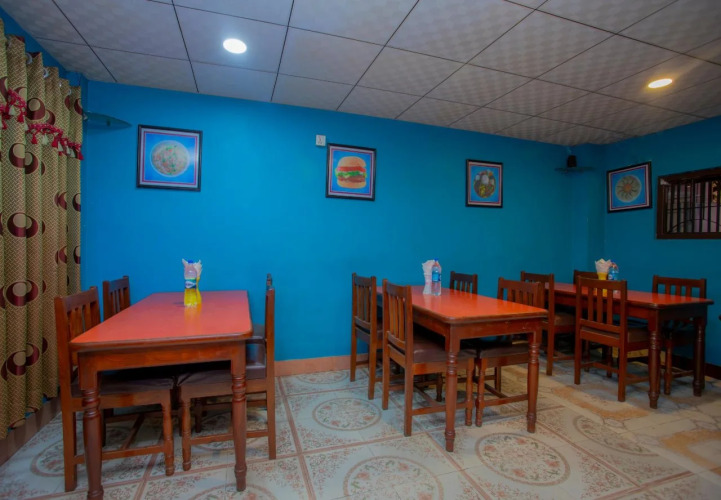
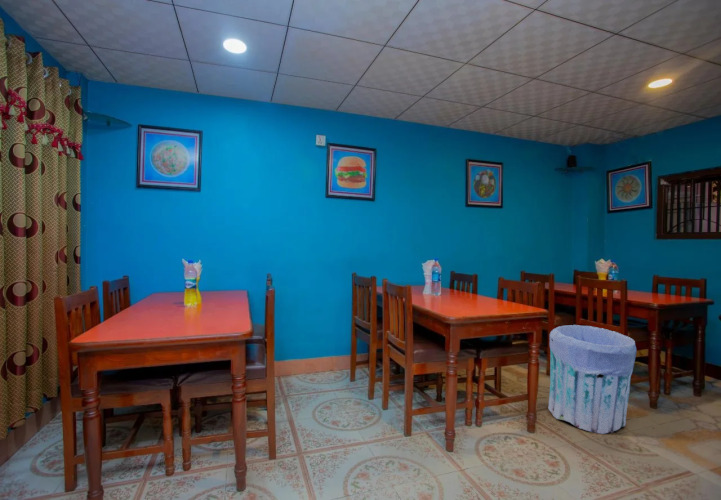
+ trash can [548,324,637,435]
